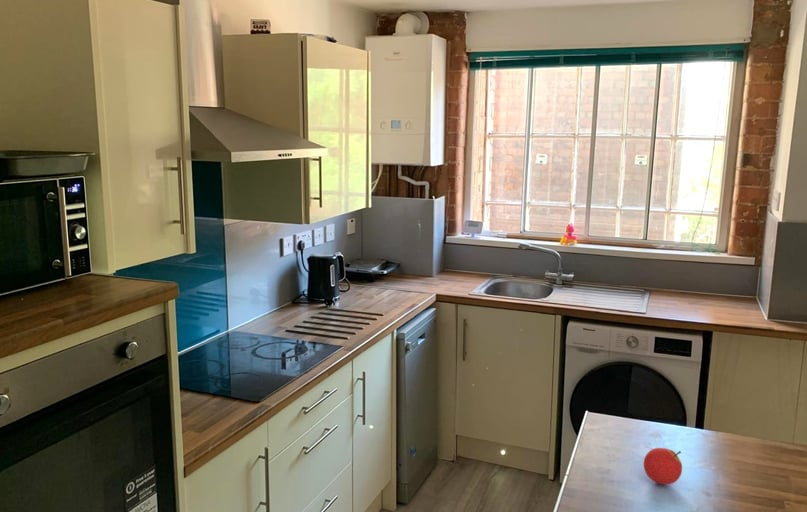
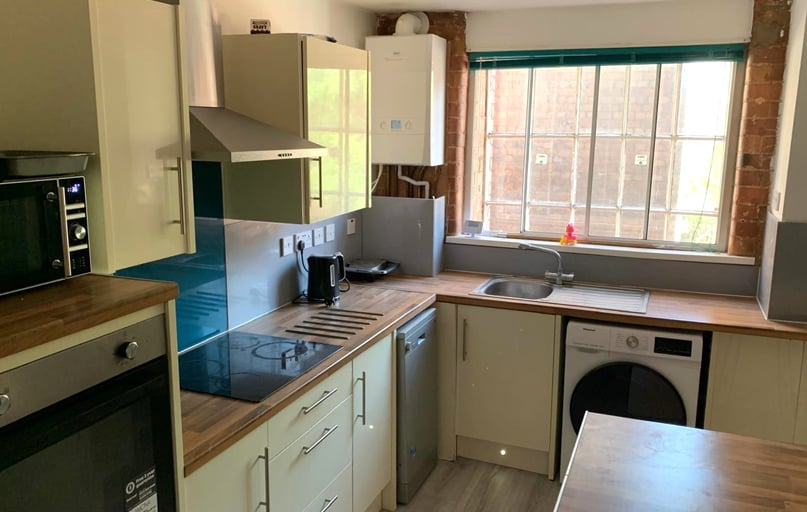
- fruit [643,447,683,486]
